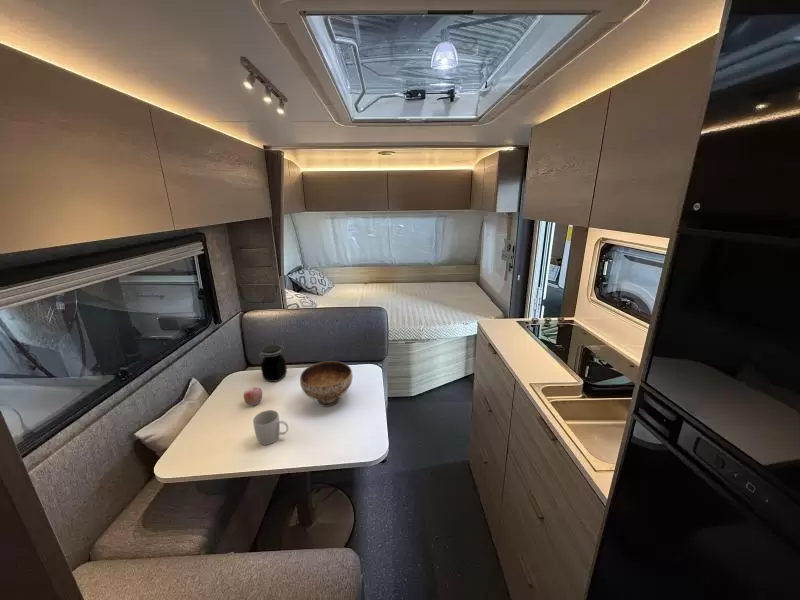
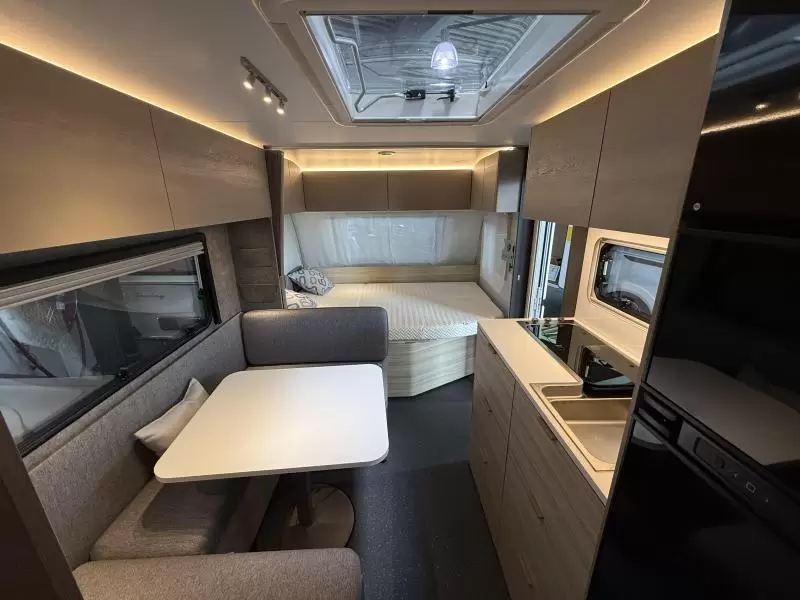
- apple [243,386,264,406]
- mug [252,409,289,446]
- jar [258,344,288,383]
- bowl [299,360,353,408]
